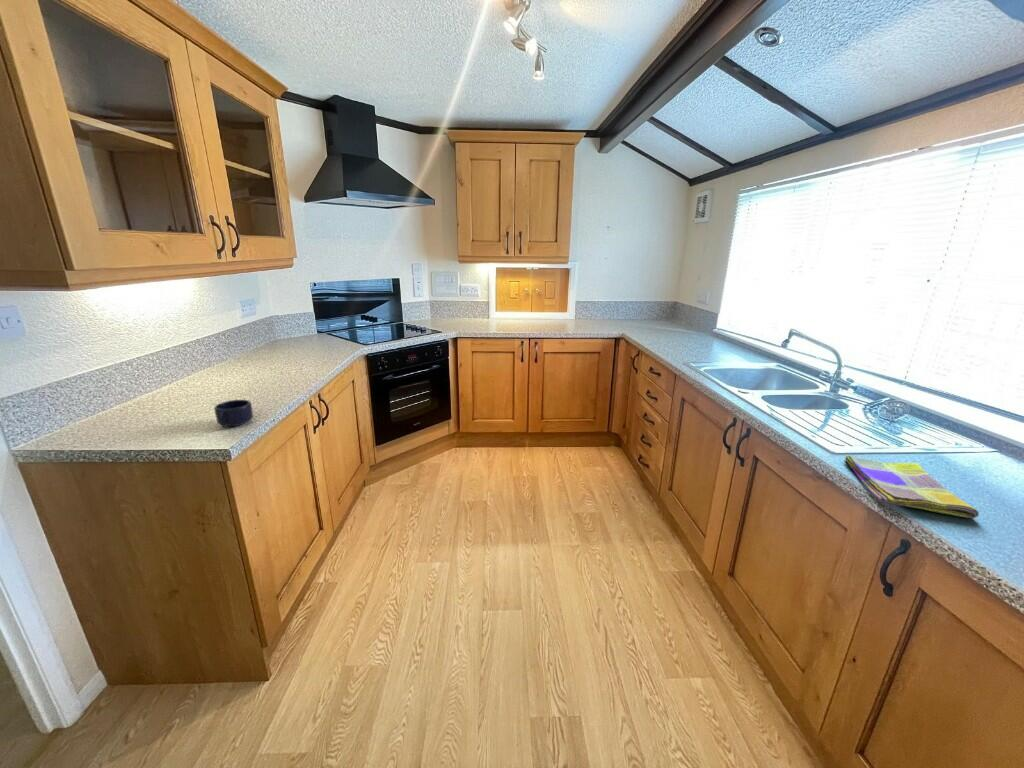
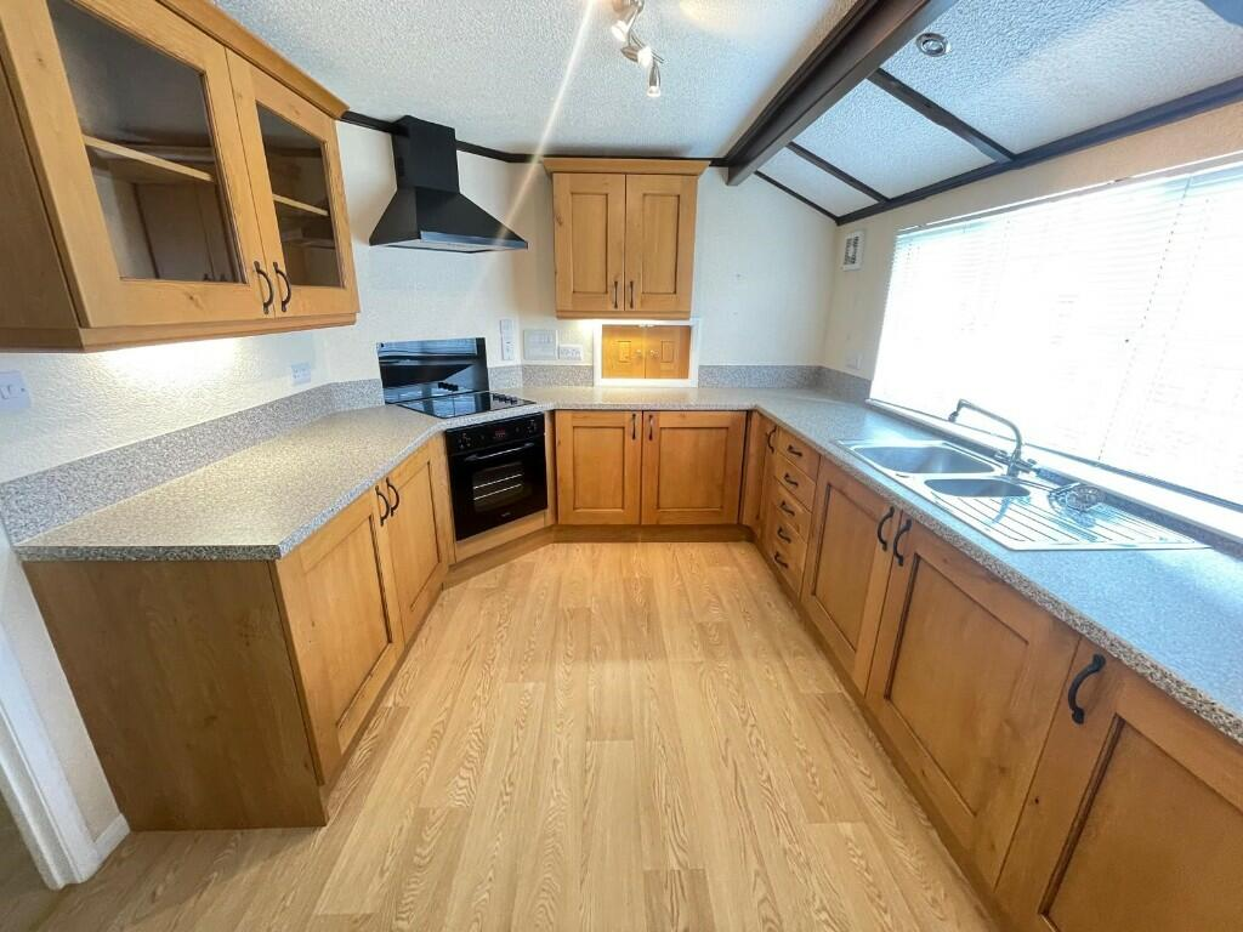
- mug [213,399,254,428]
- dish towel [844,454,980,519]
